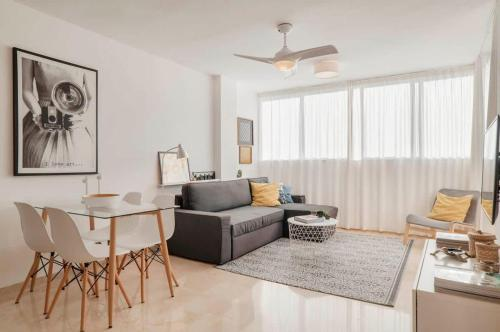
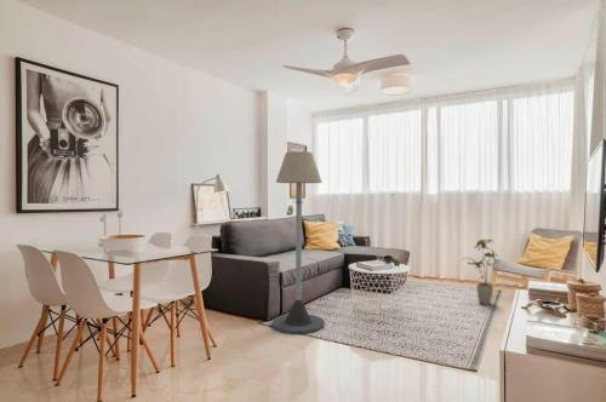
+ house plant [461,239,499,306]
+ floor lamp [271,150,326,335]
